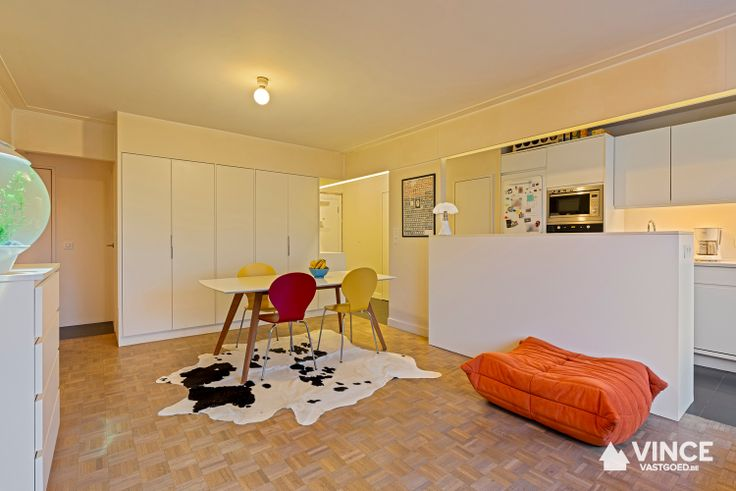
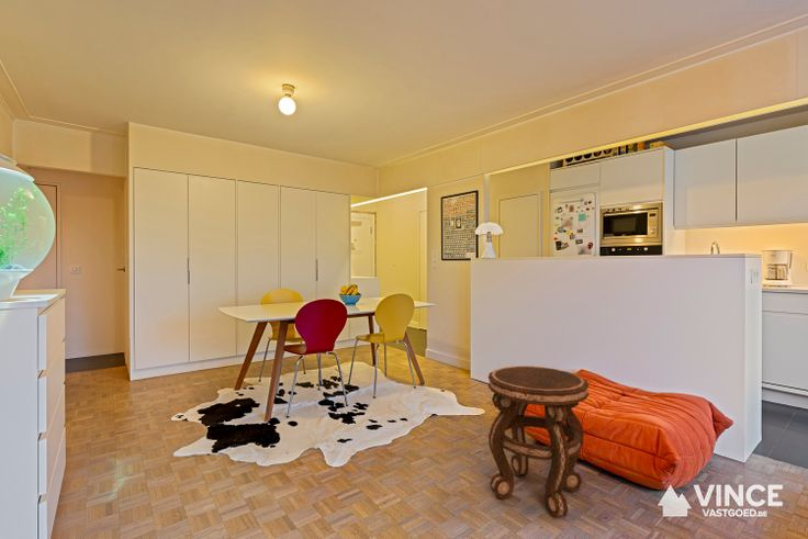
+ side table [487,366,590,518]
